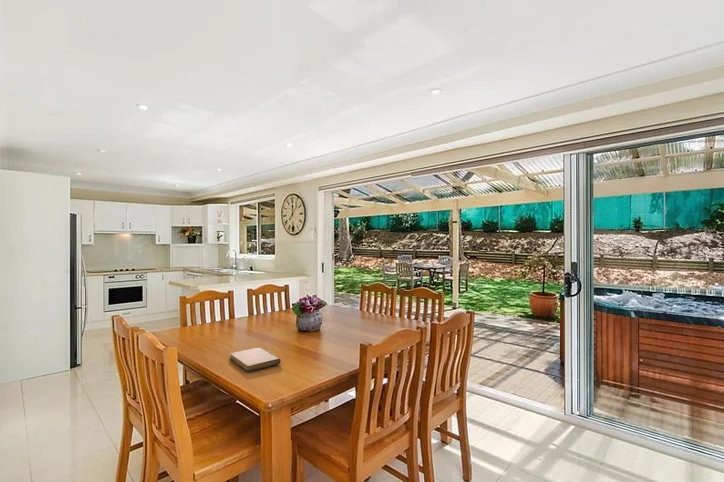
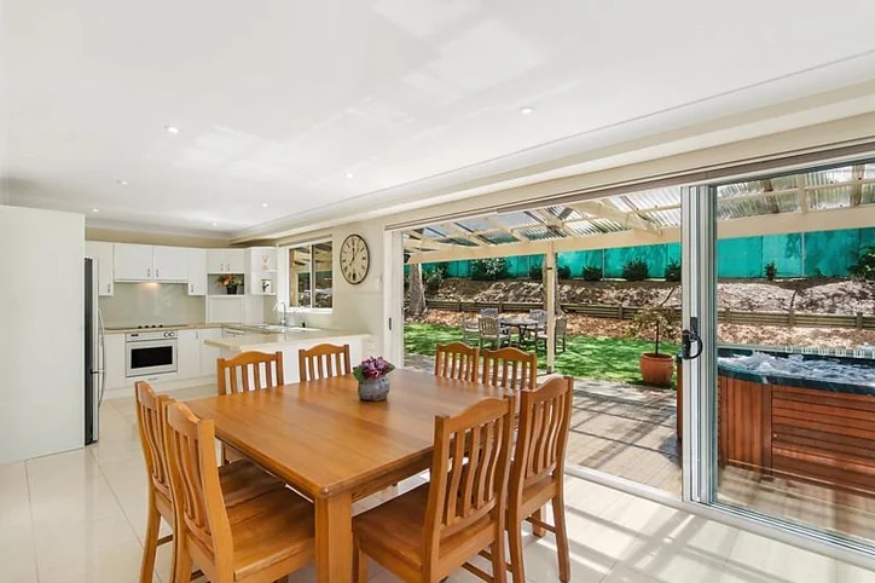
- notebook [229,347,282,372]
